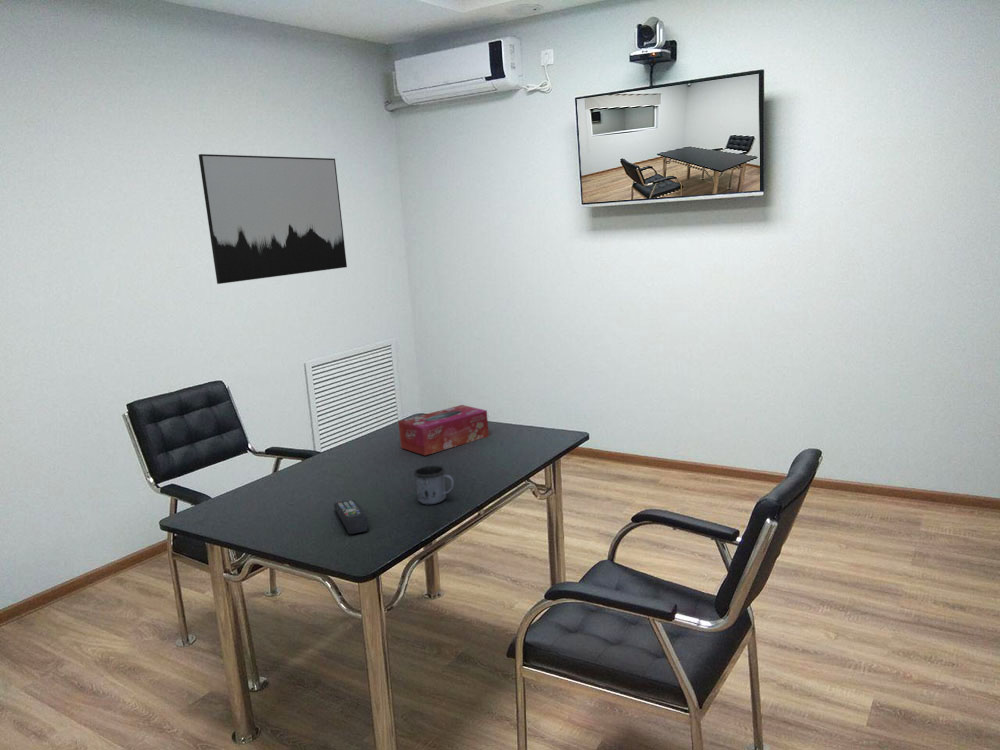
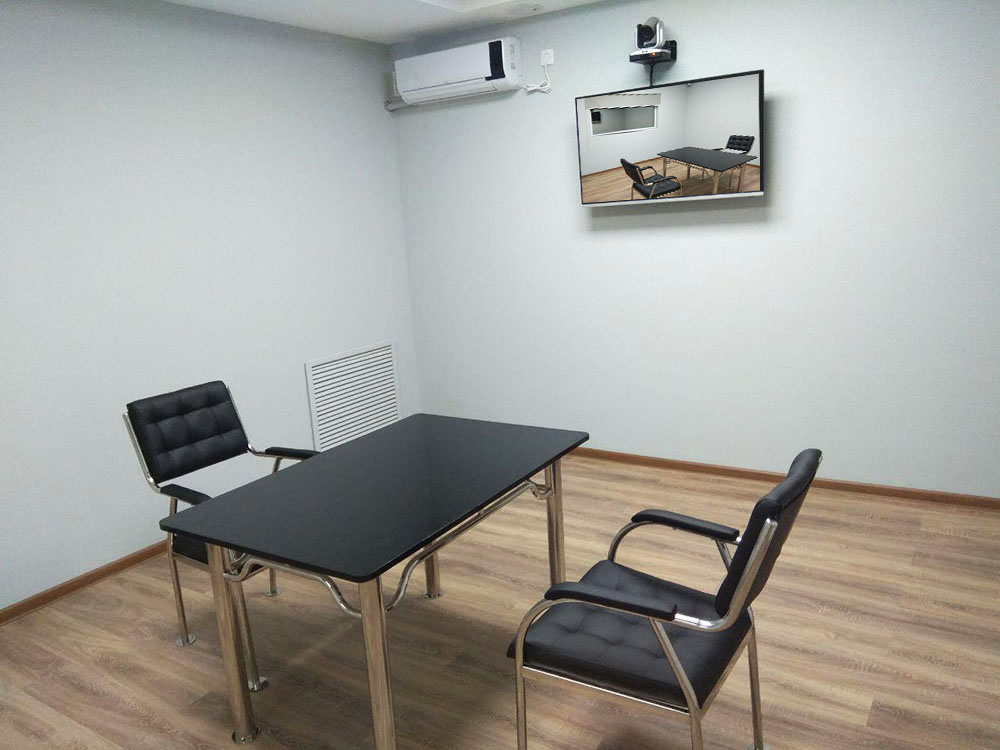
- tissue box [397,404,490,457]
- remote control [333,499,369,535]
- mug [413,465,455,505]
- wall art [198,153,348,285]
